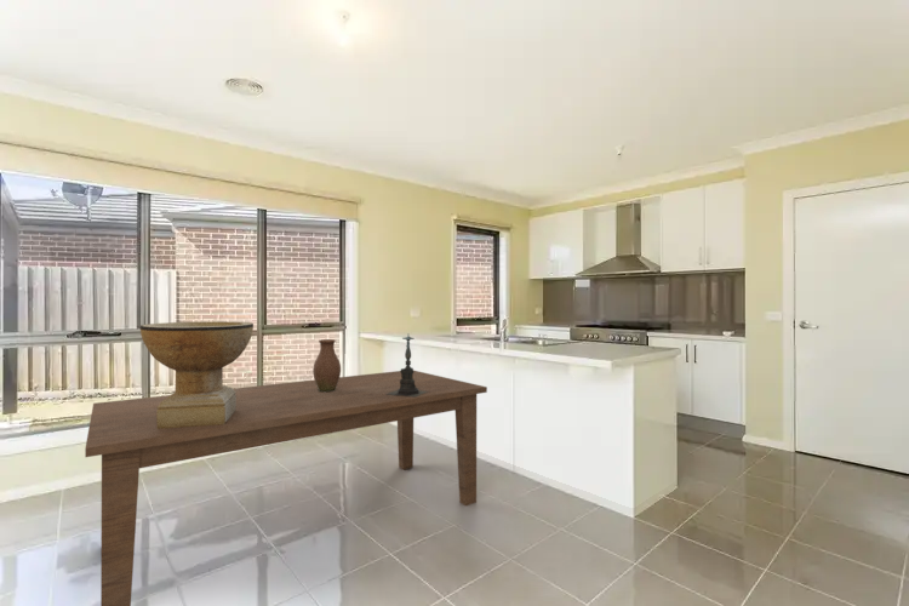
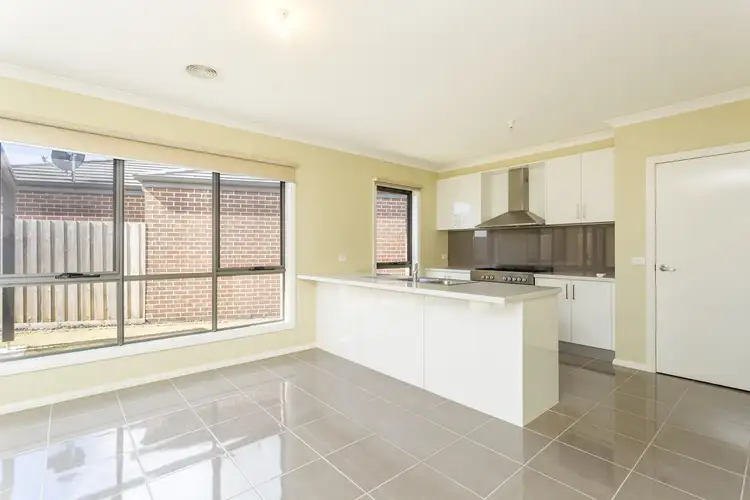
- decorative bowl [139,320,255,429]
- dining table [84,370,488,606]
- vase [311,338,342,393]
- candle holder [388,335,427,398]
